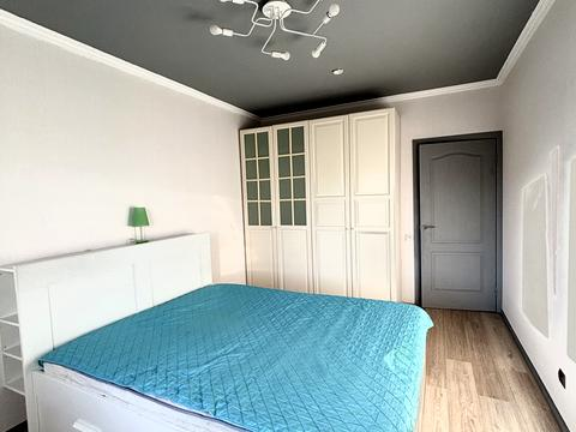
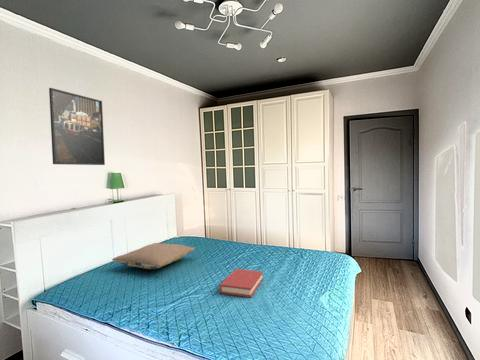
+ pillow [111,242,196,270]
+ hardback book [218,268,264,298]
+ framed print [48,87,106,166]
